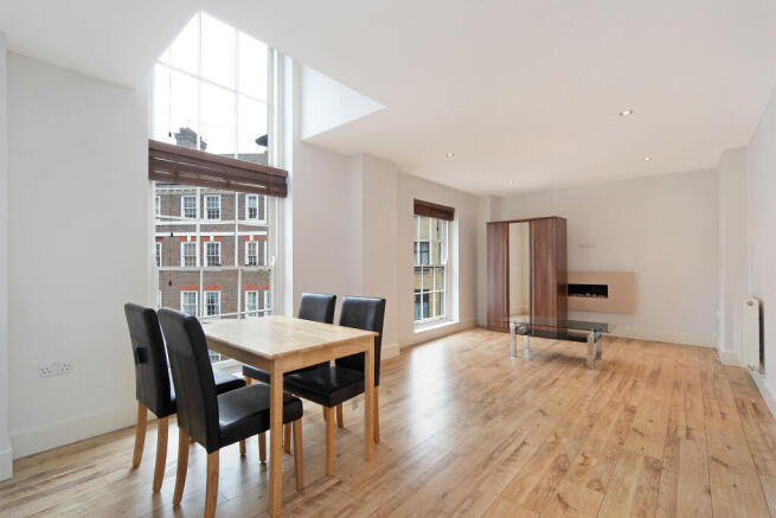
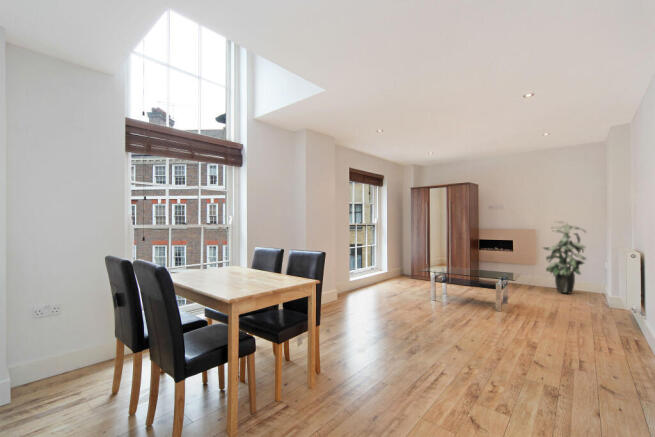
+ indoor plant [541,220,588,295]
